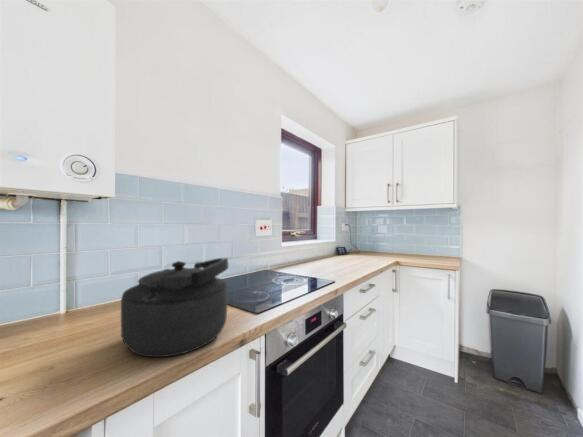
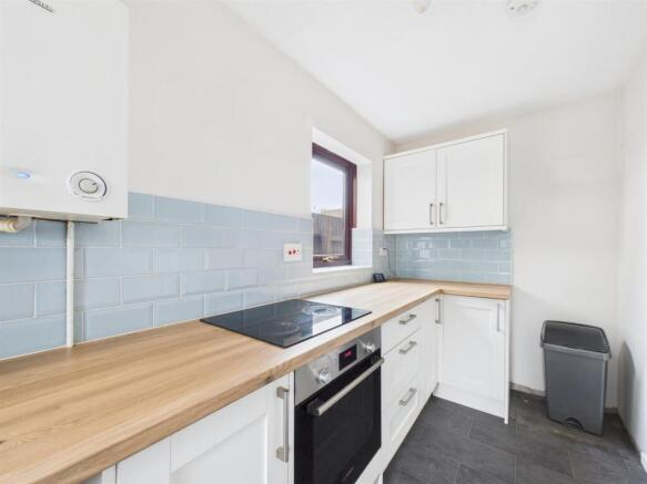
- kettle [120,257,230,358]
